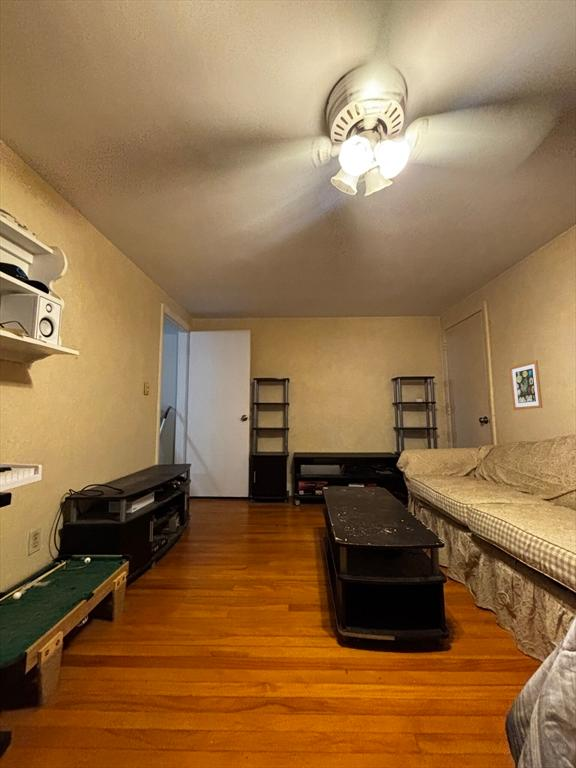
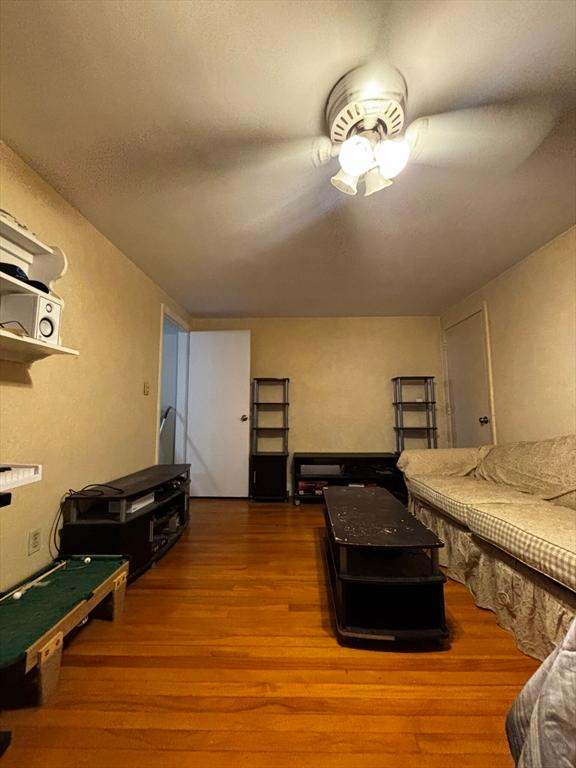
- wall art [509,359,543,411]
